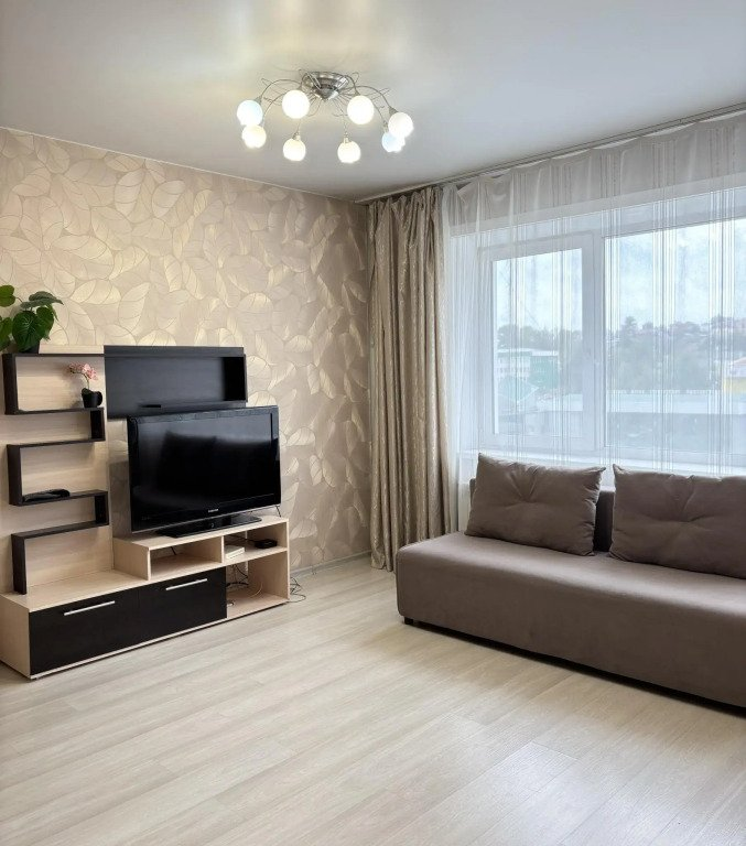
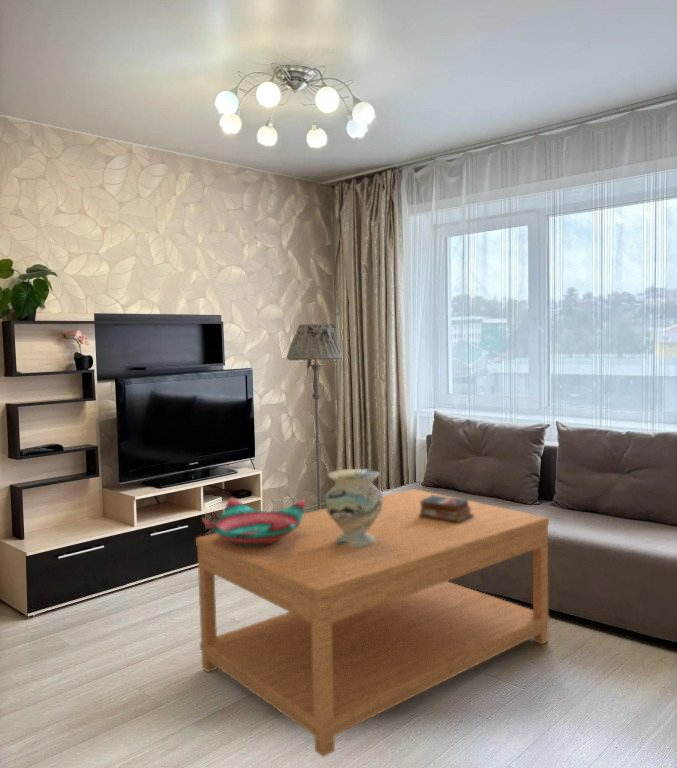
+ floor lamp [286,323,344,511]
+ decorative bowl [201,496,306,547]
+ books [419,495,473,523]
+ coffee table [195,488,550,758]
+ decorative vase [324,468,384,548]
